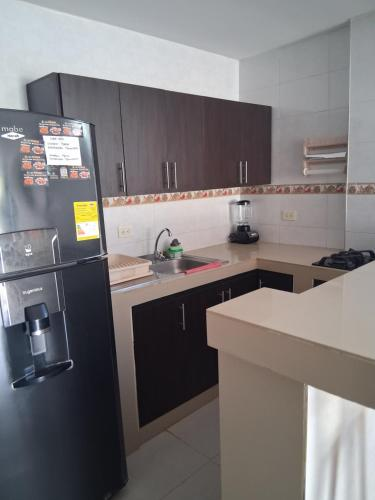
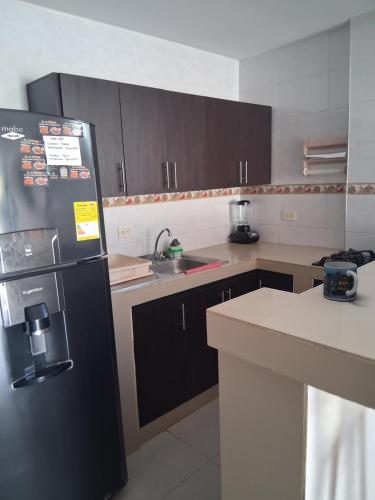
+ mug [322,261,359,302]
